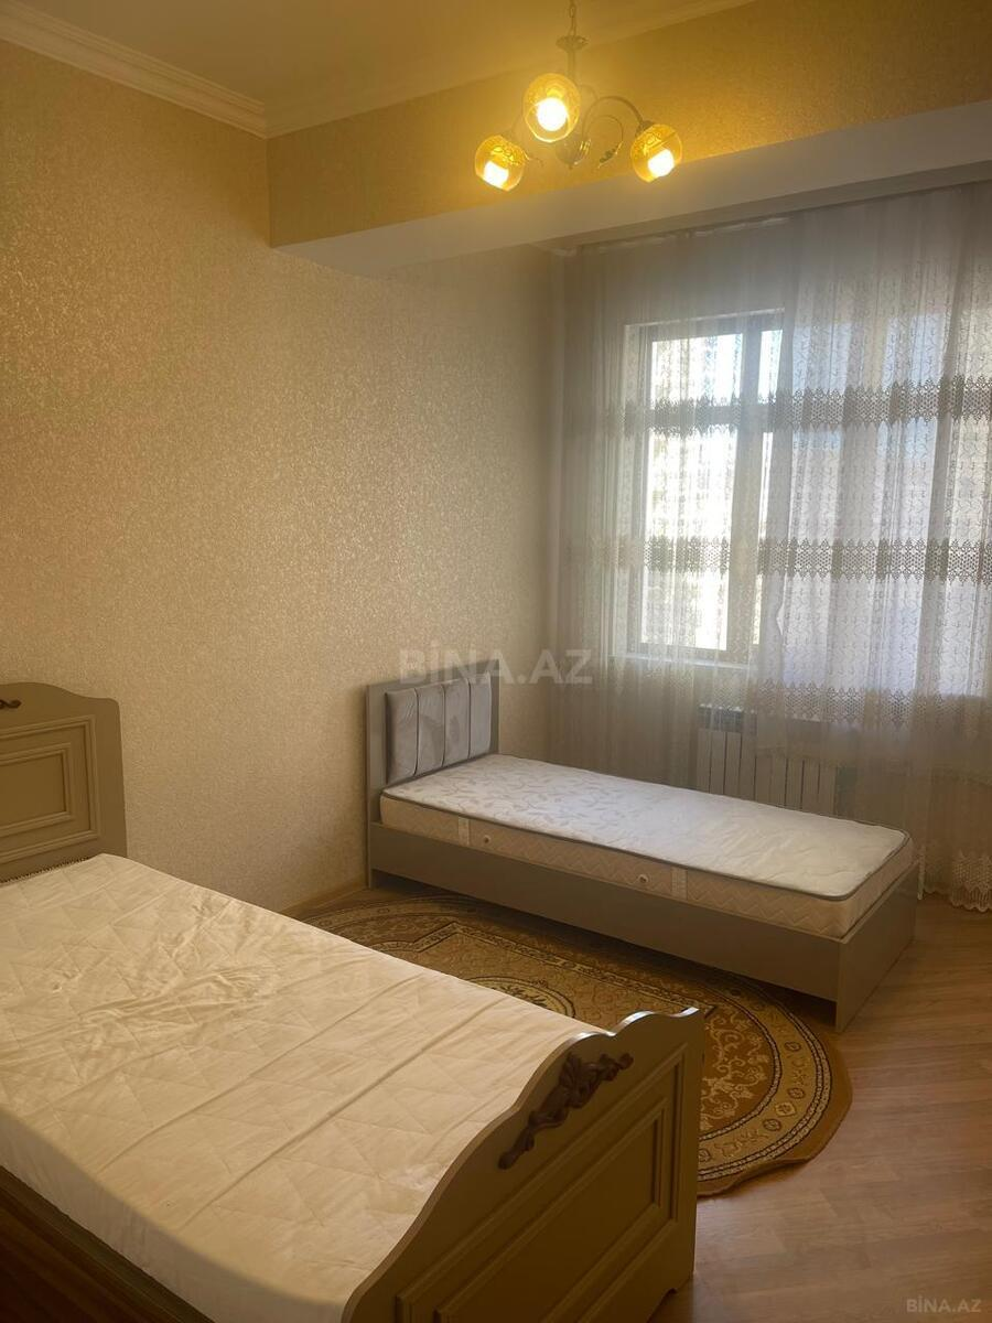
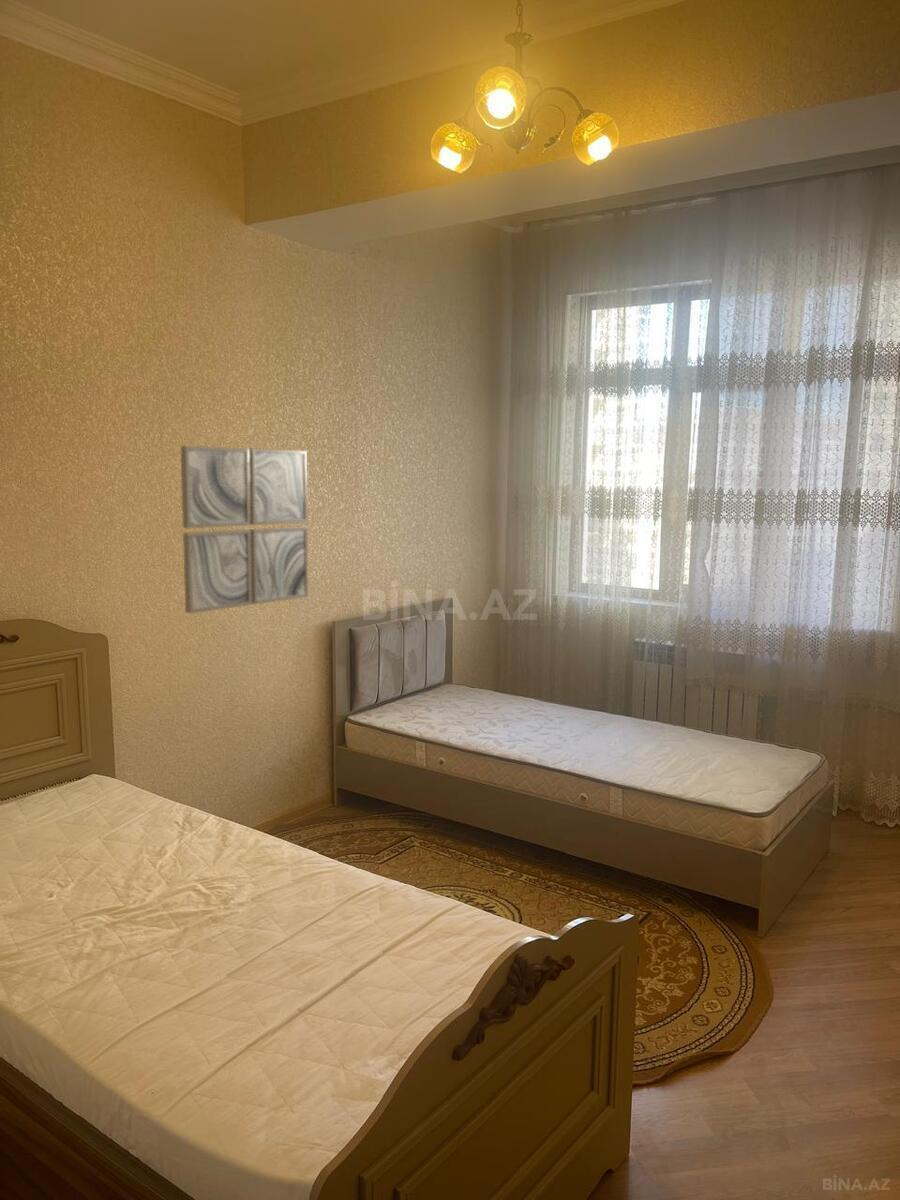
+ wall art [180,445,309,614]
